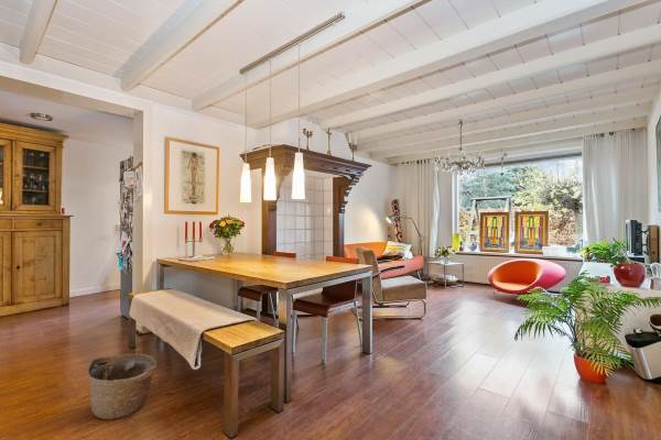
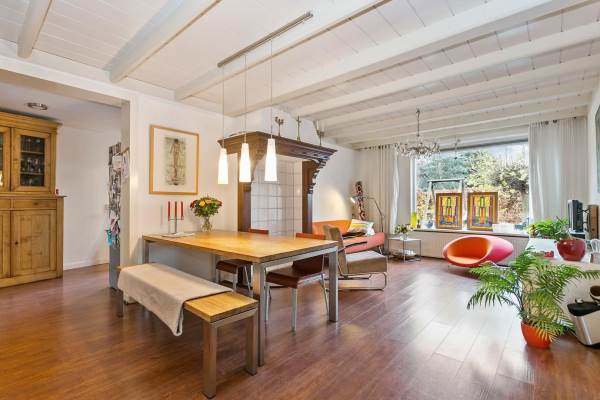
- basket [86,353,158,420]
